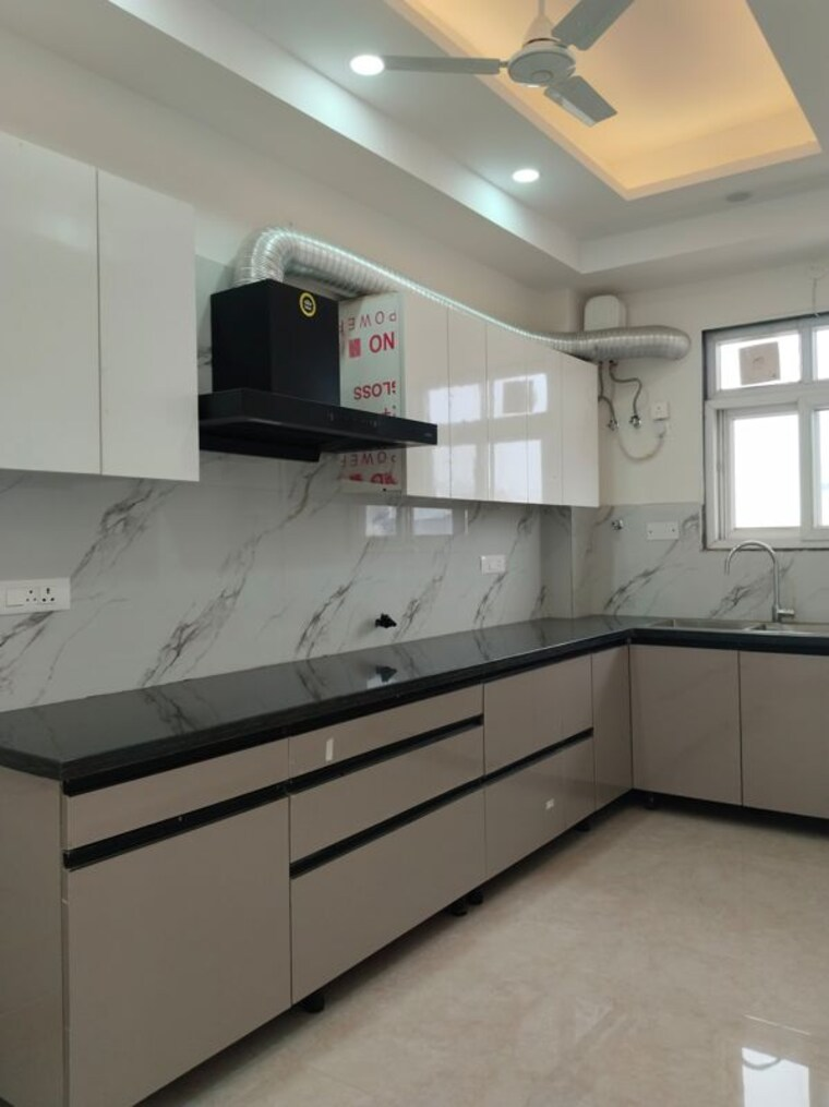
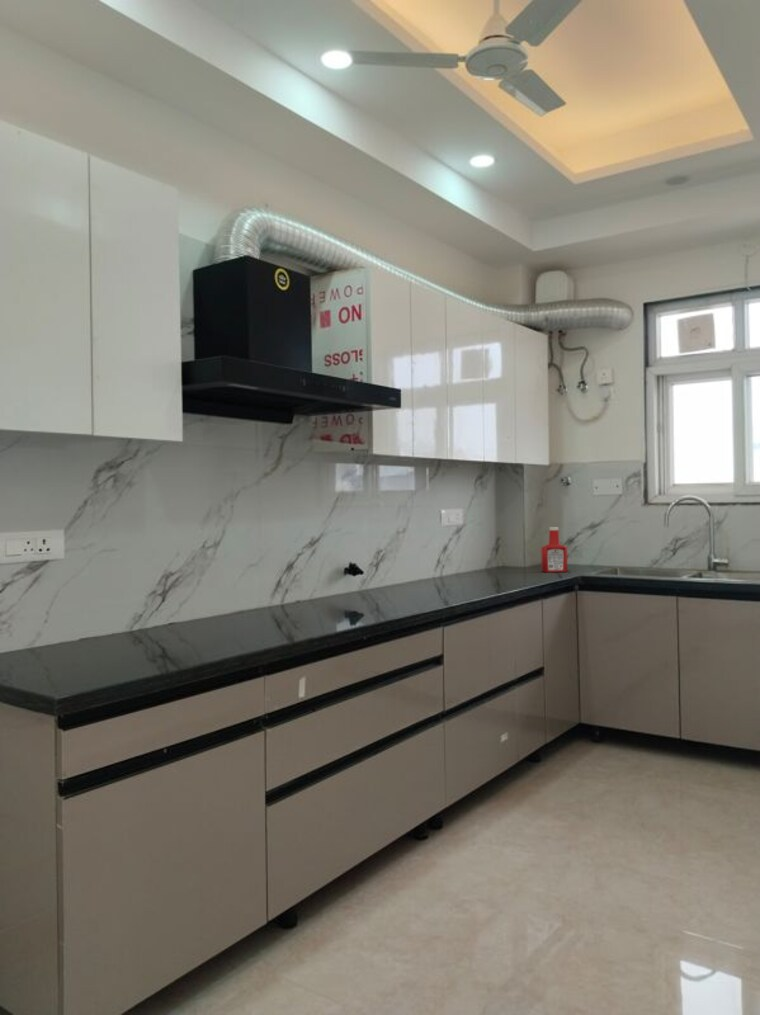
+ soap bottle [540,526,568,573]
